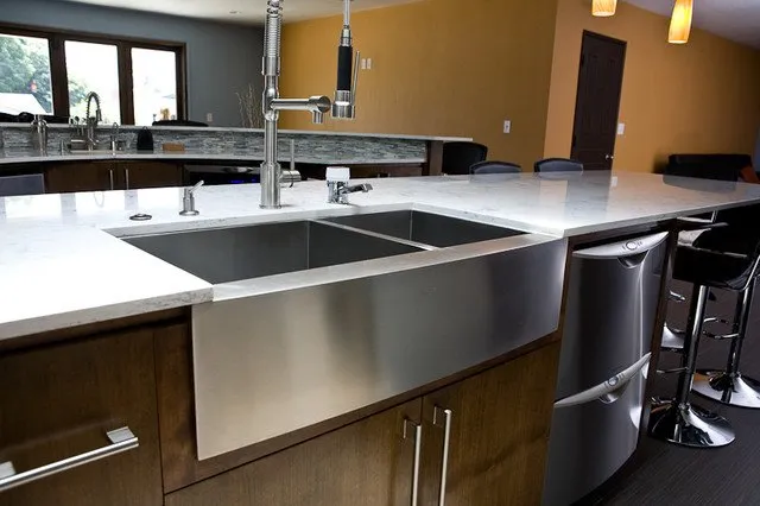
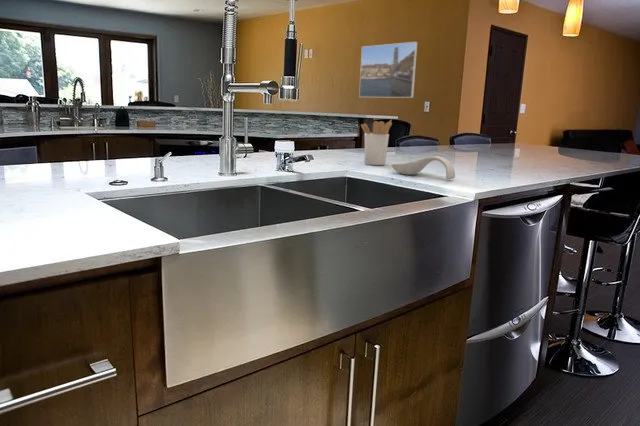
+ spoon rest [390,155,456,180]
+ utensil holder [360,118,393,166]
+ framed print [358,41,419,99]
